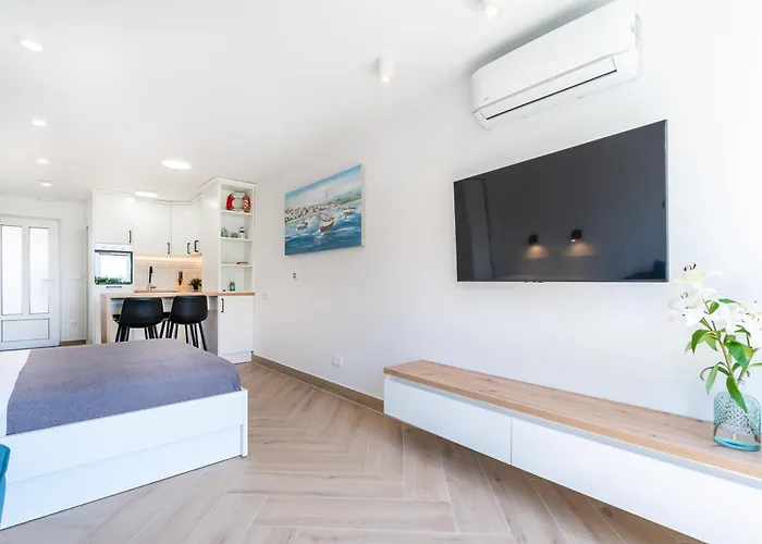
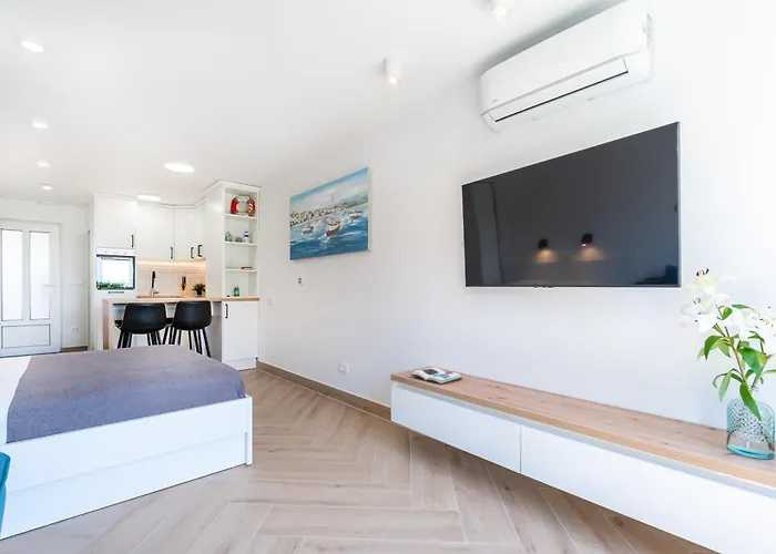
+ book [410,366,463,386]
